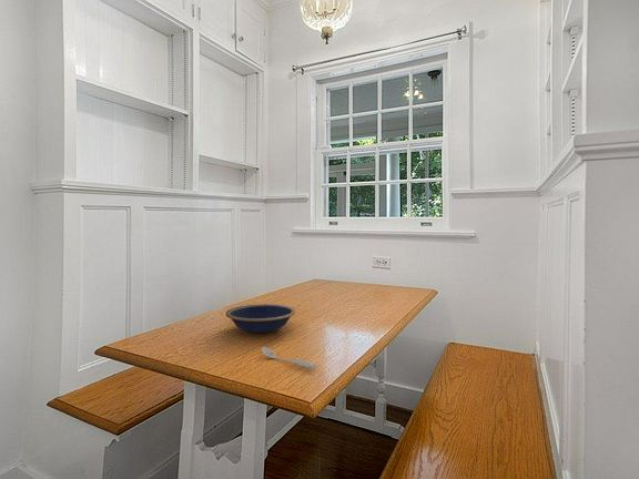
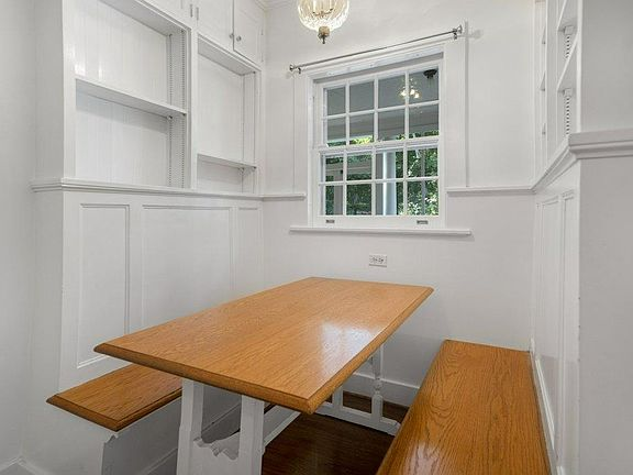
- bowl [225,303,296,334]
- spoon [261,346,317,369]
